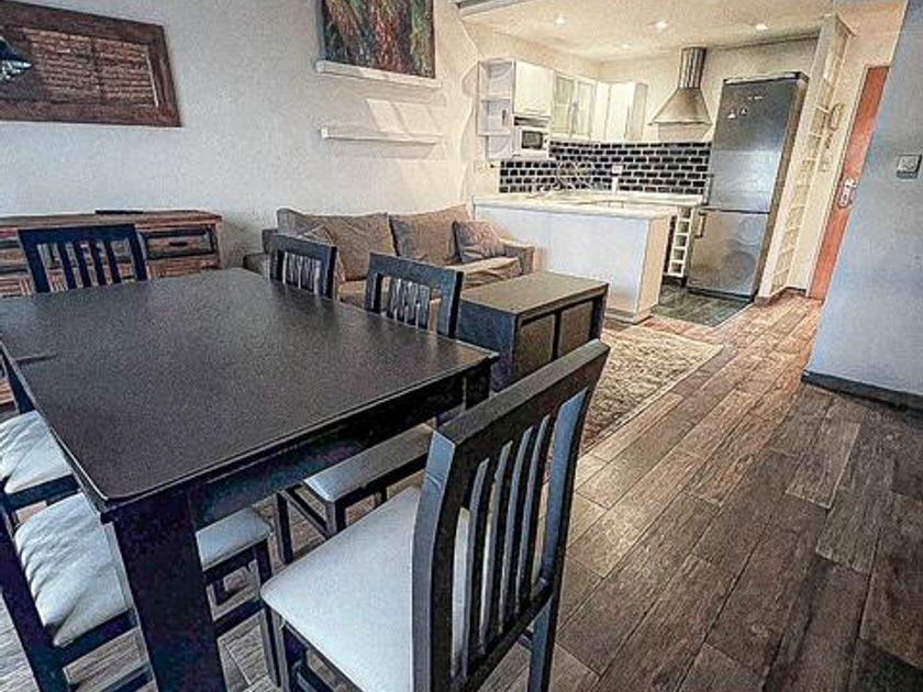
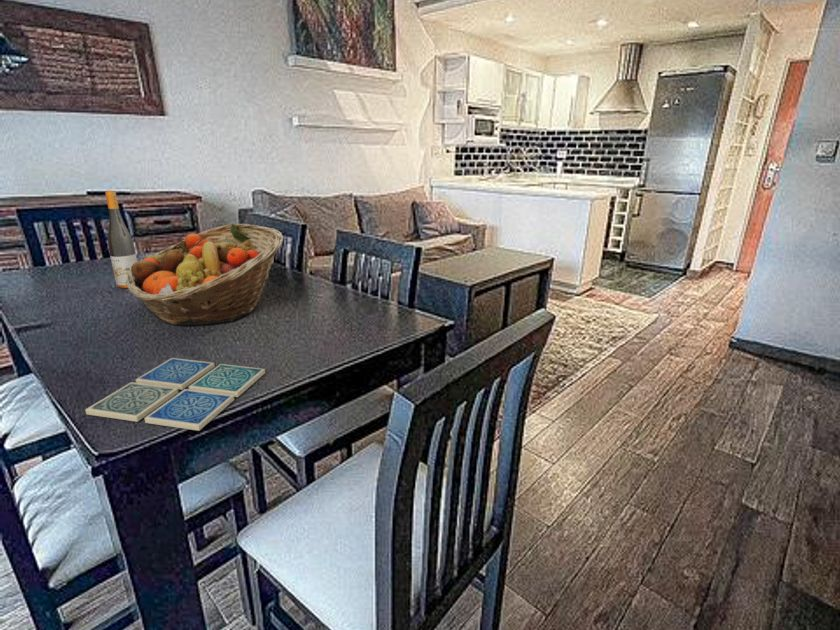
+ fruit basket [126,222,284,326]
+ wine bottle [104,190,138,289]
+ drink coaster [84,357,266,432]
